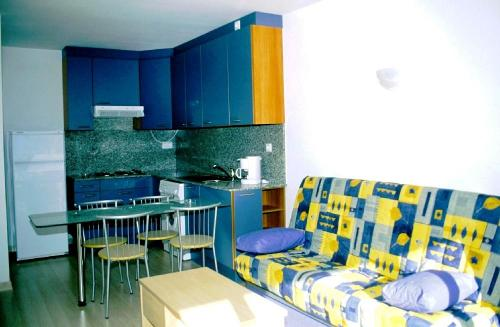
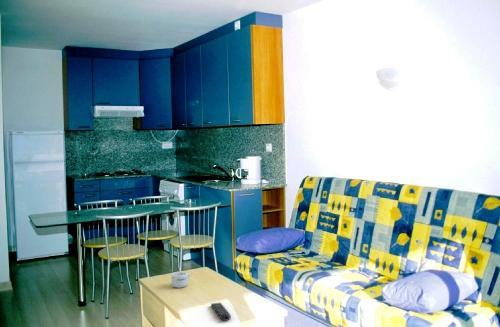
+ mug [170,271,191,289]
+ remote control [210,301,232,322]
